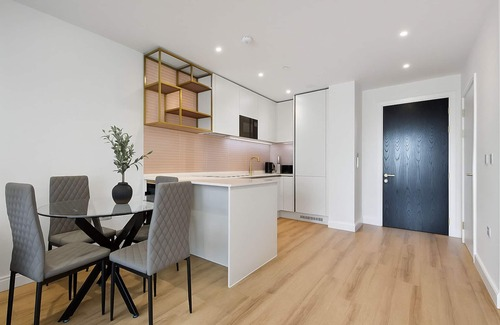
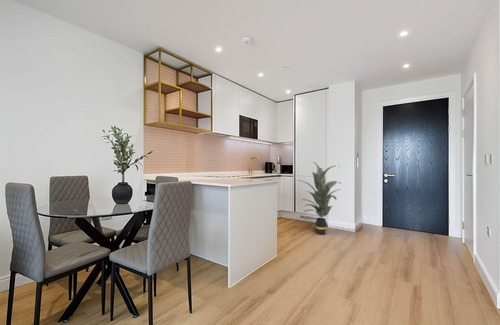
+ indoor plant [296,161,343,236]
